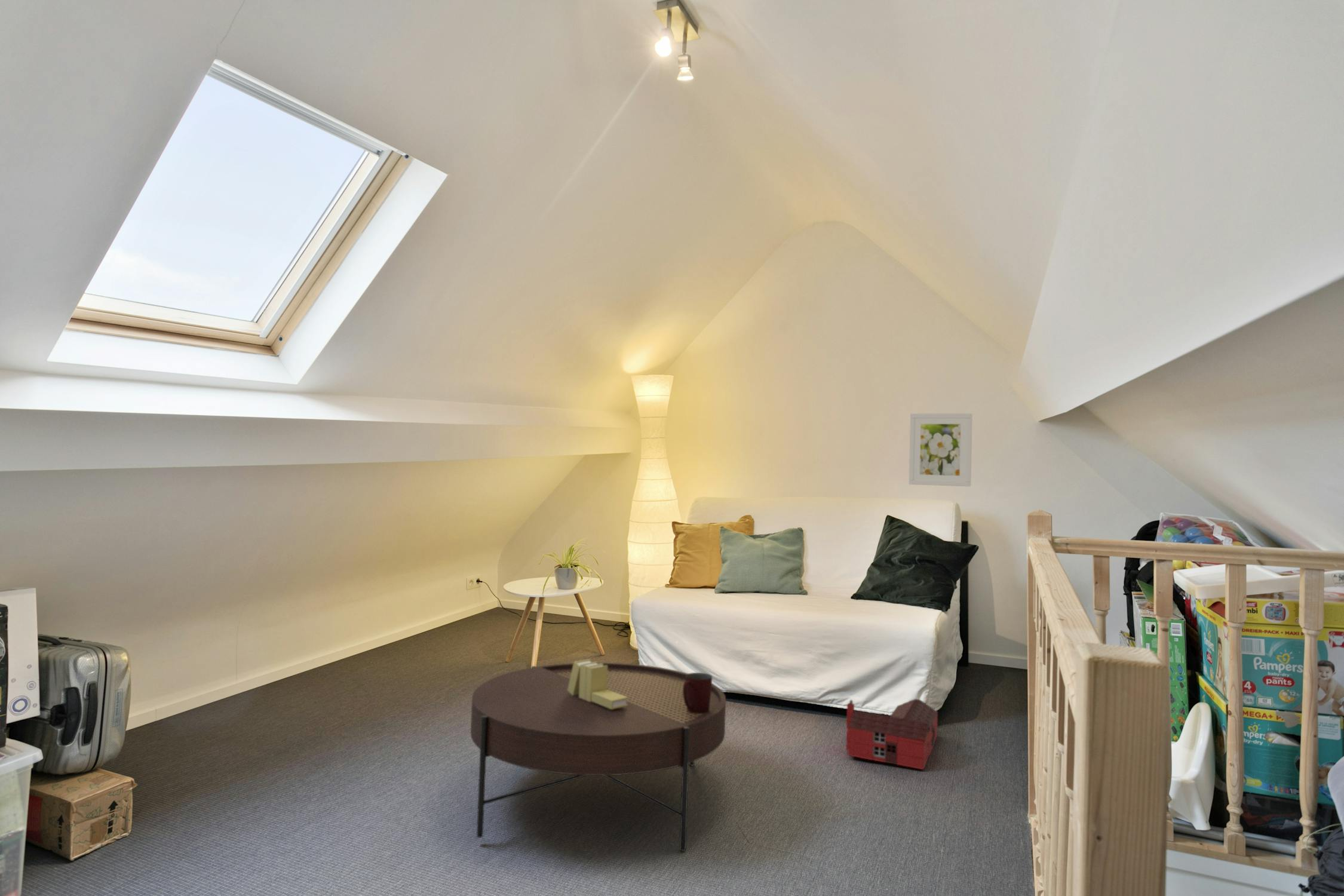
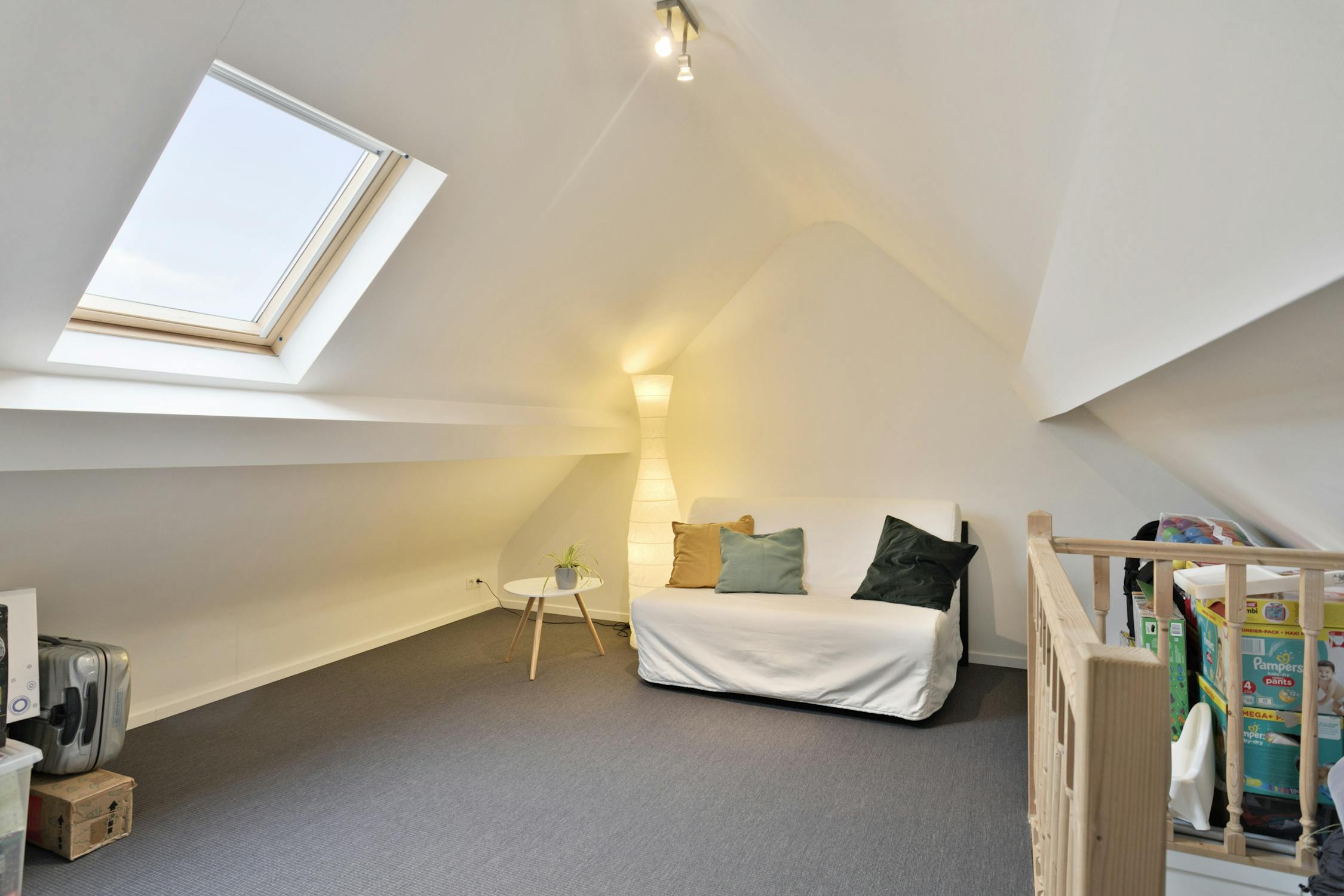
- coffee table [470,662,726,852]
- toy house [845,698,938,770]
- mug [683,672,713,713]
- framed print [909,413,973,487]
- books [567,658,628,709]
